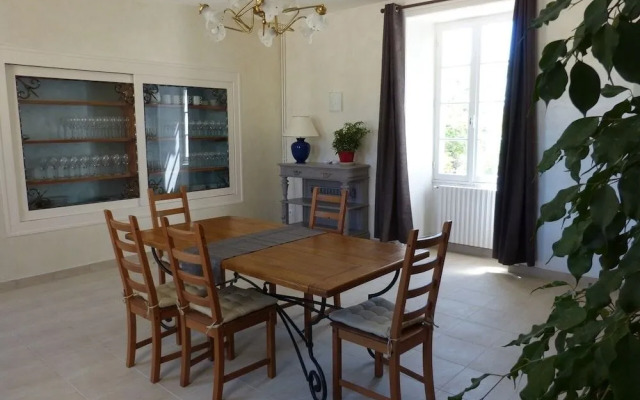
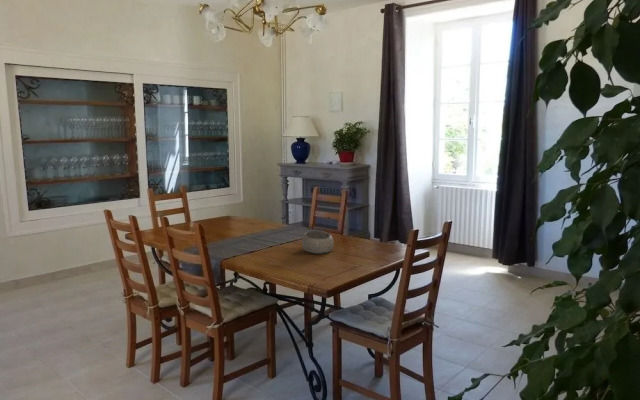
+ bowl [301,230,335,255]
